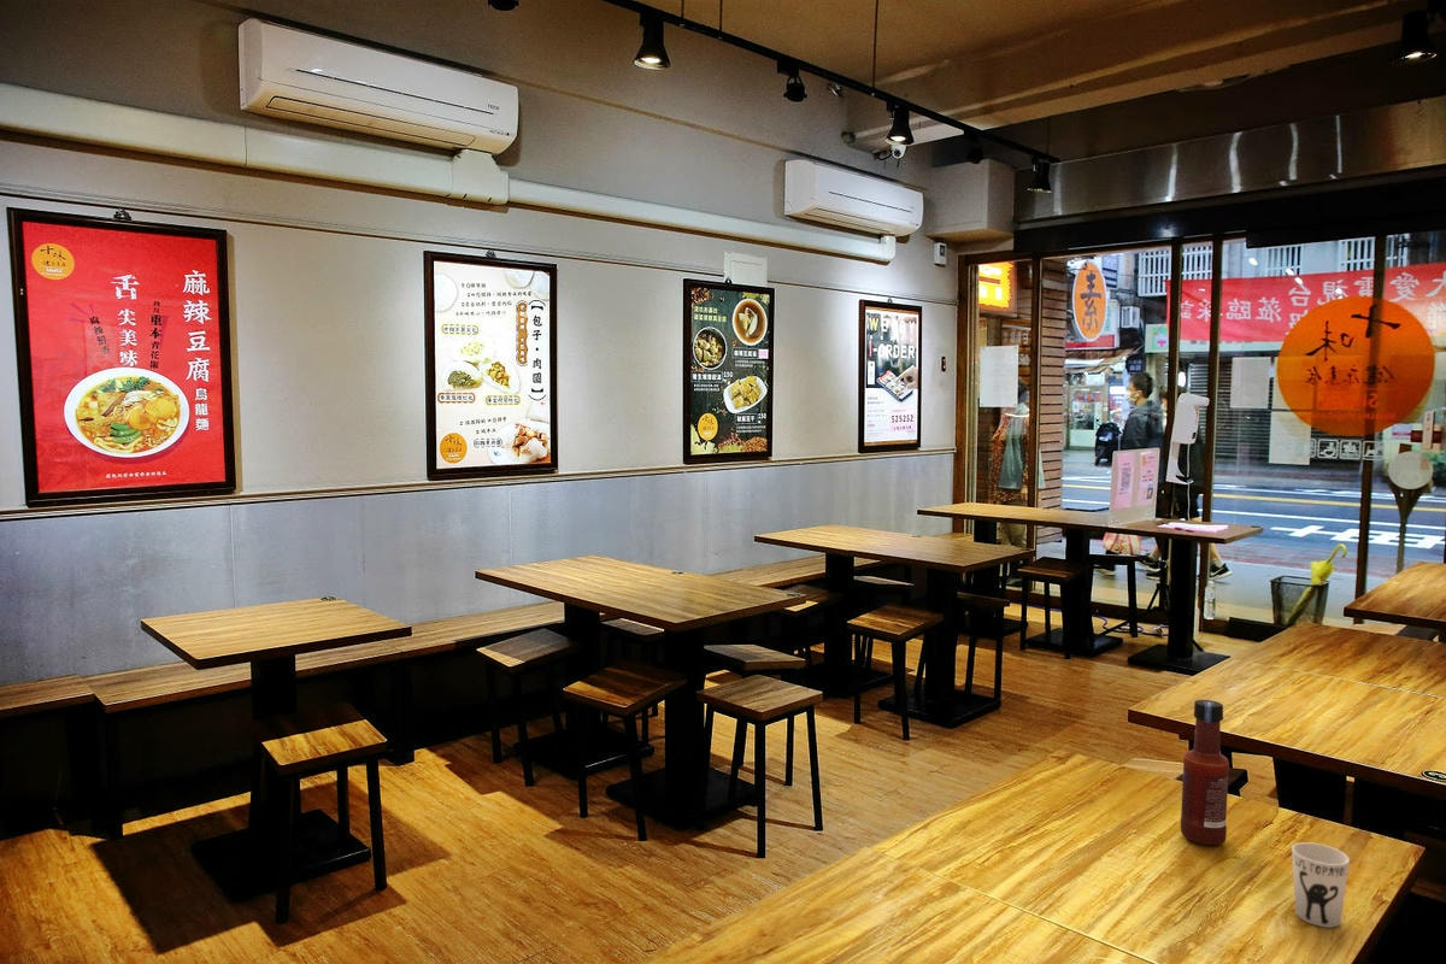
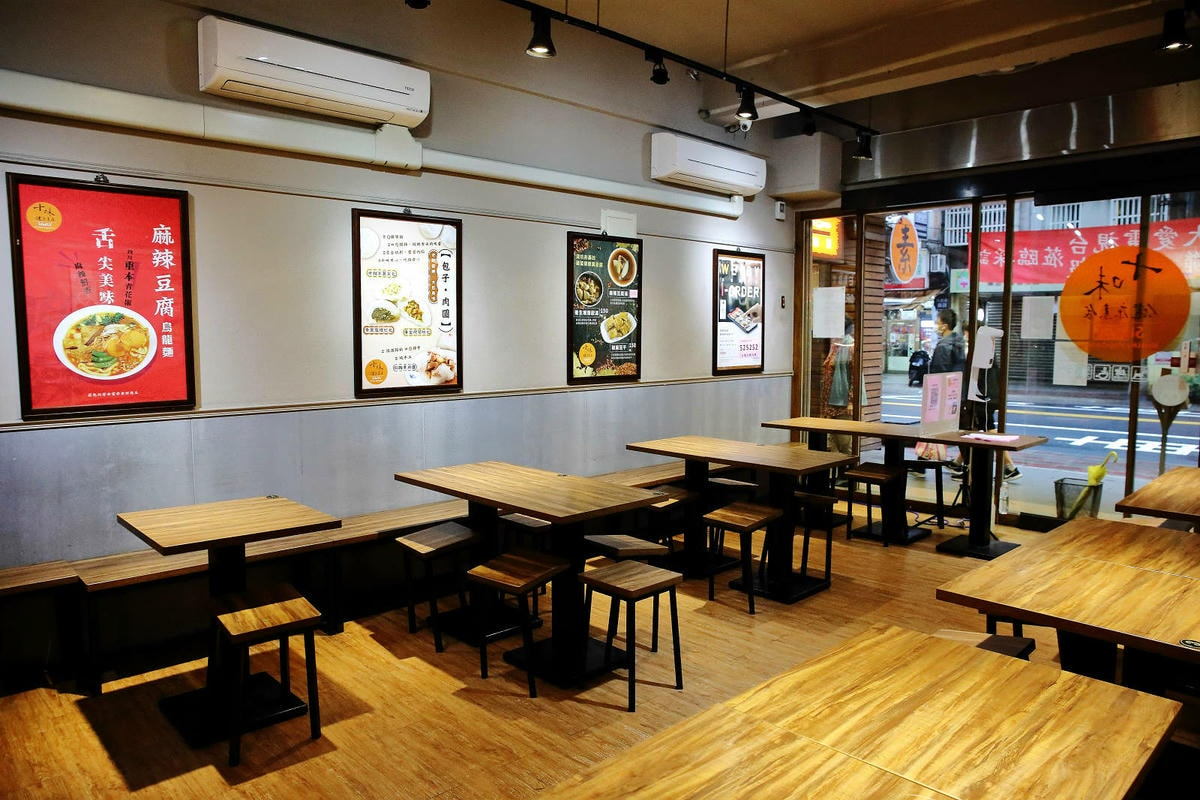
- cup [1291,841,1351,929]
- tabasco sauce [1180,699,1230,846]
